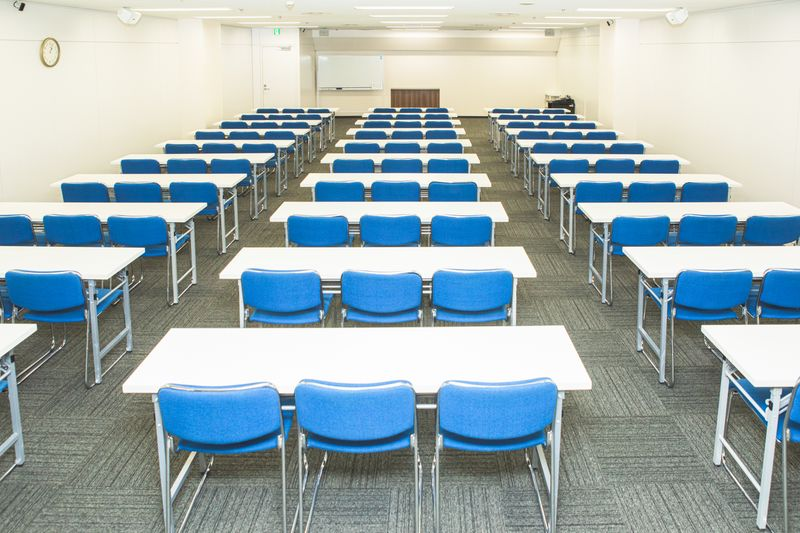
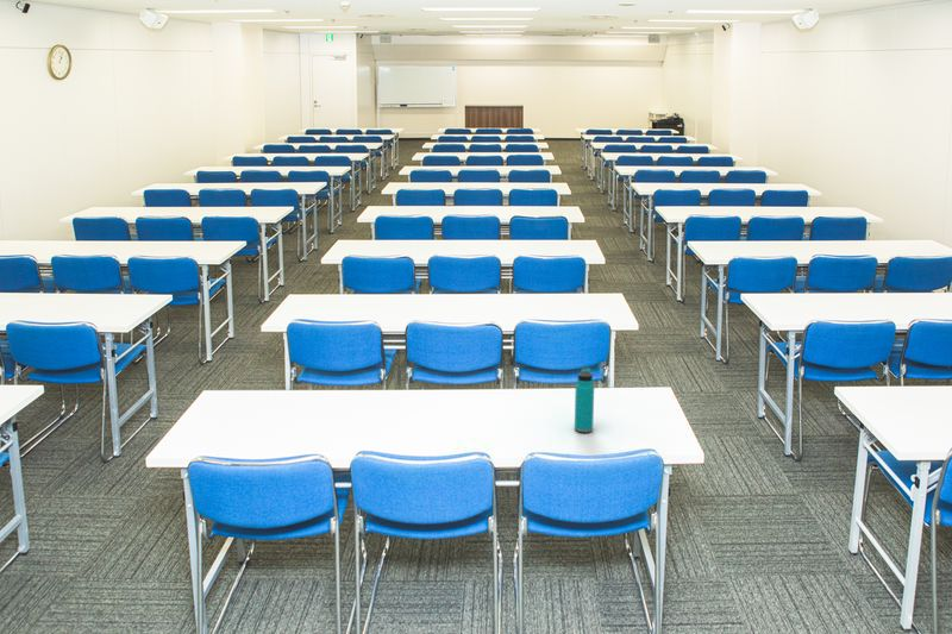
+ water bottle [574,366,595,433]
